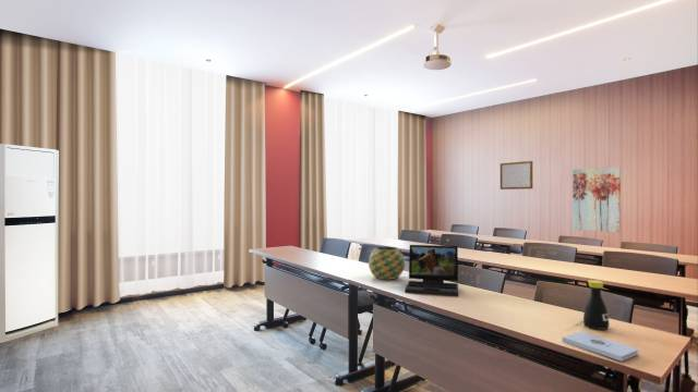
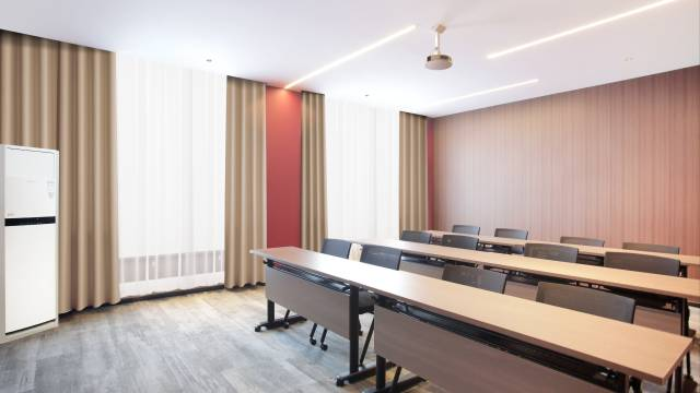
- wall art [571,166,622,233]
- bottle [582,279,610,331]
- decorative ball [368,246,406,281]
- laptop [404,244,459,297]
- notepad [562,331,639,363]
- writing board [500,160,533,191]
